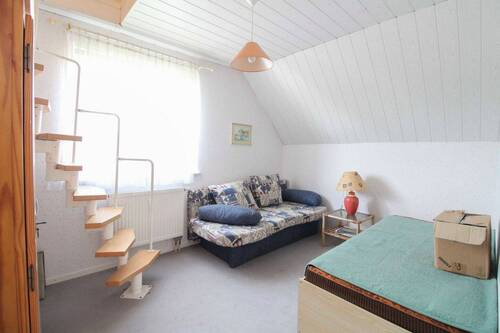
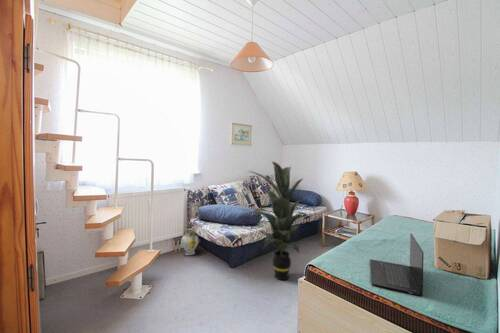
+ laptop [369,232,425,297]
+ indoor plant [245,160,313,281]
+ ceramic jug [180,227,199,256]
